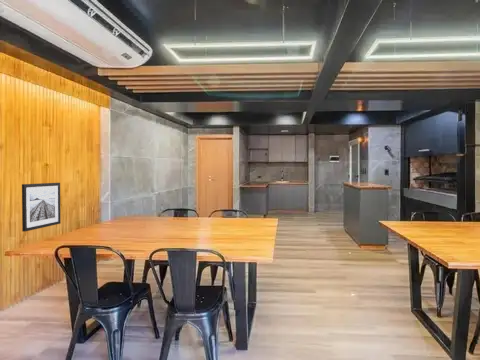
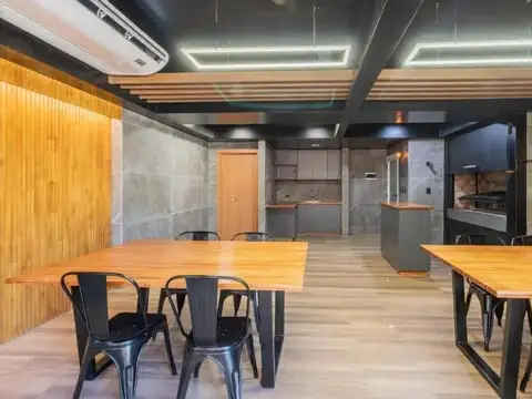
- wall art [21,182,62,233]
